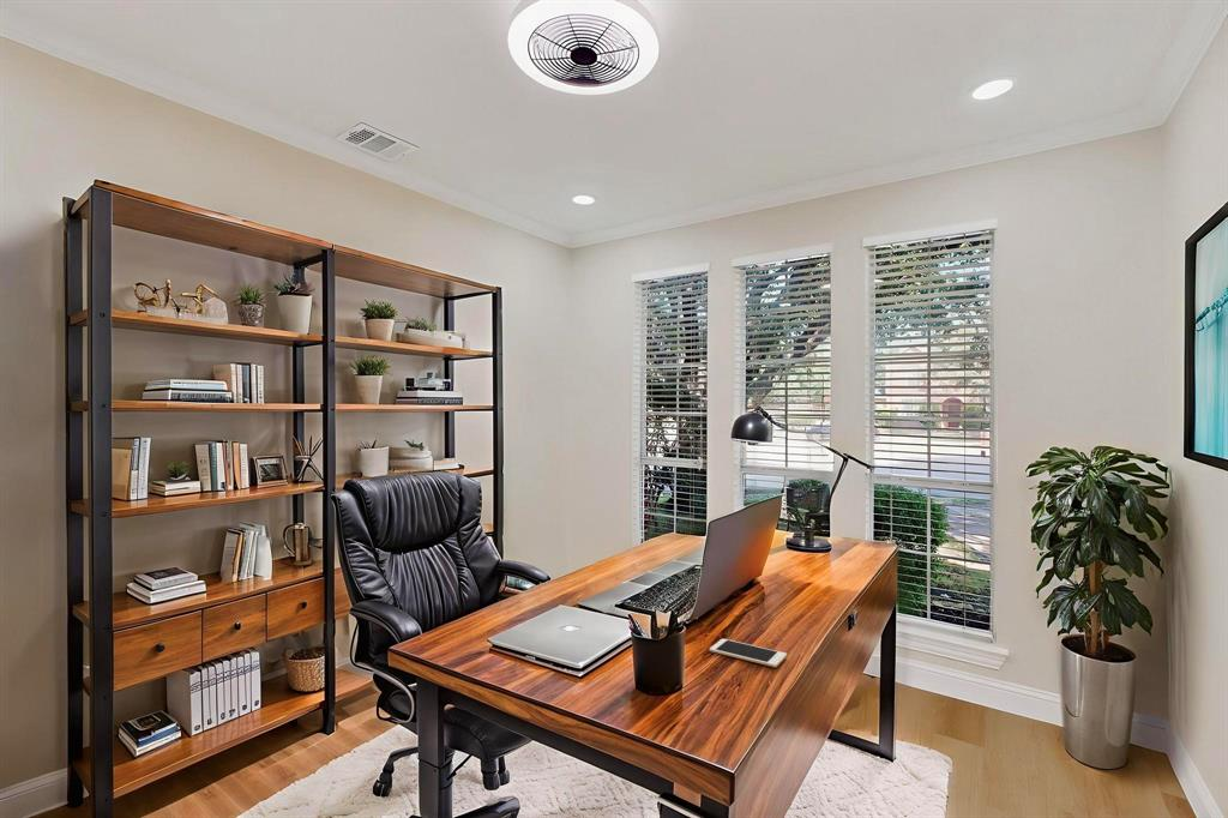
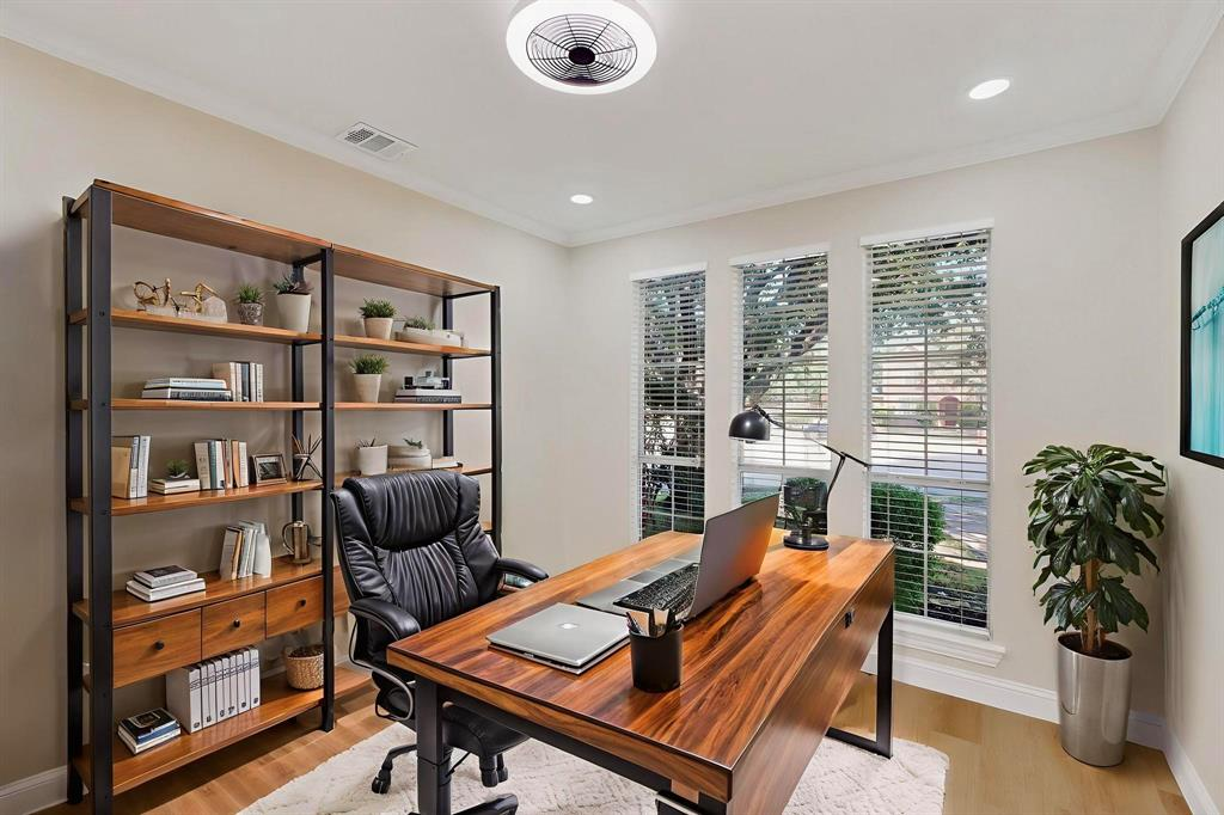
- cell phone [709,638,788,668]
